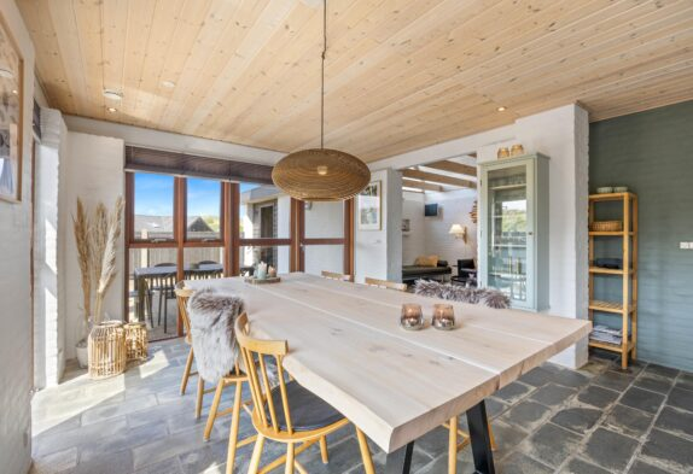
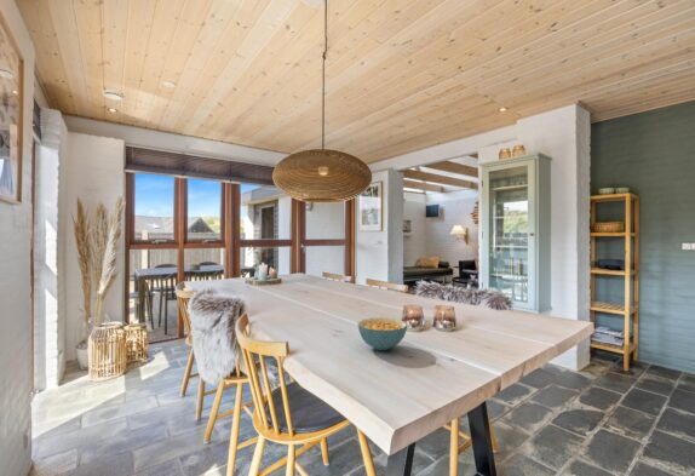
+ cereal bowl [356,316,408,351]
